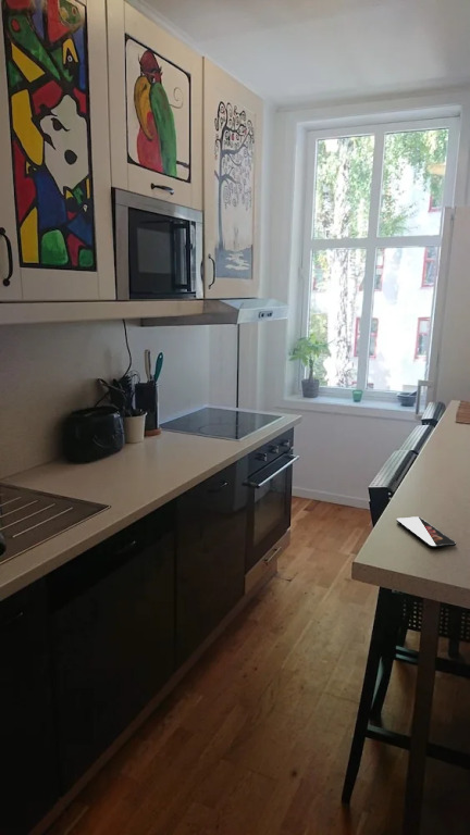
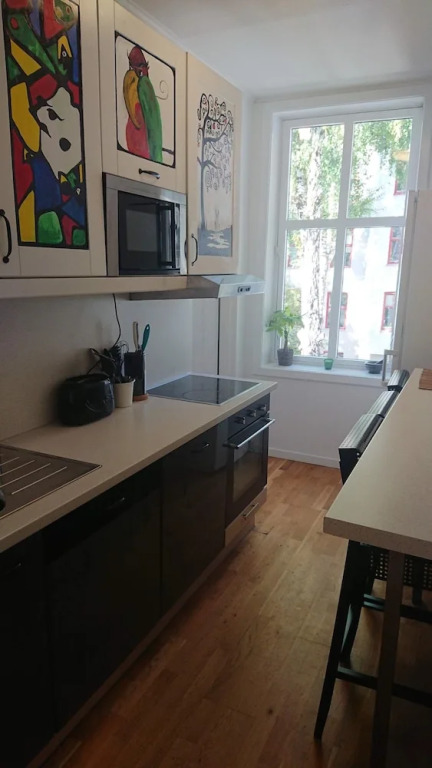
- smartphone [395,515,457,549]
